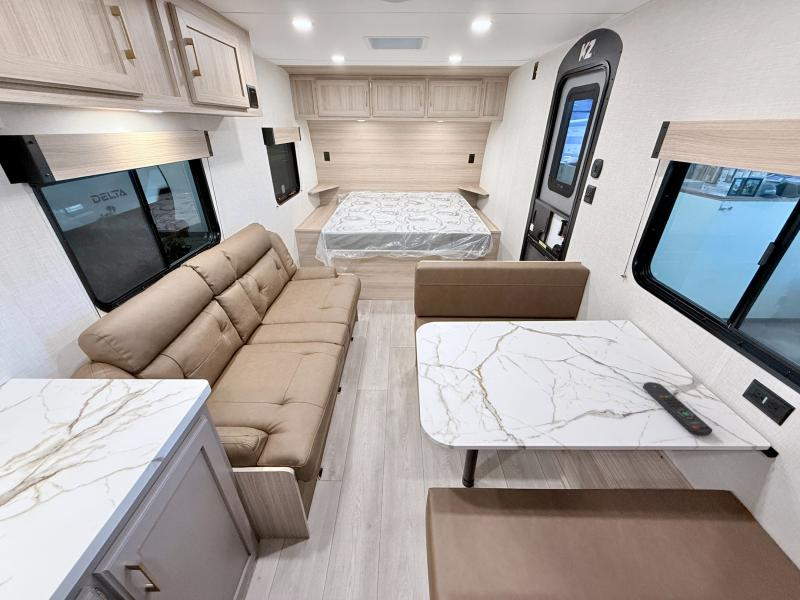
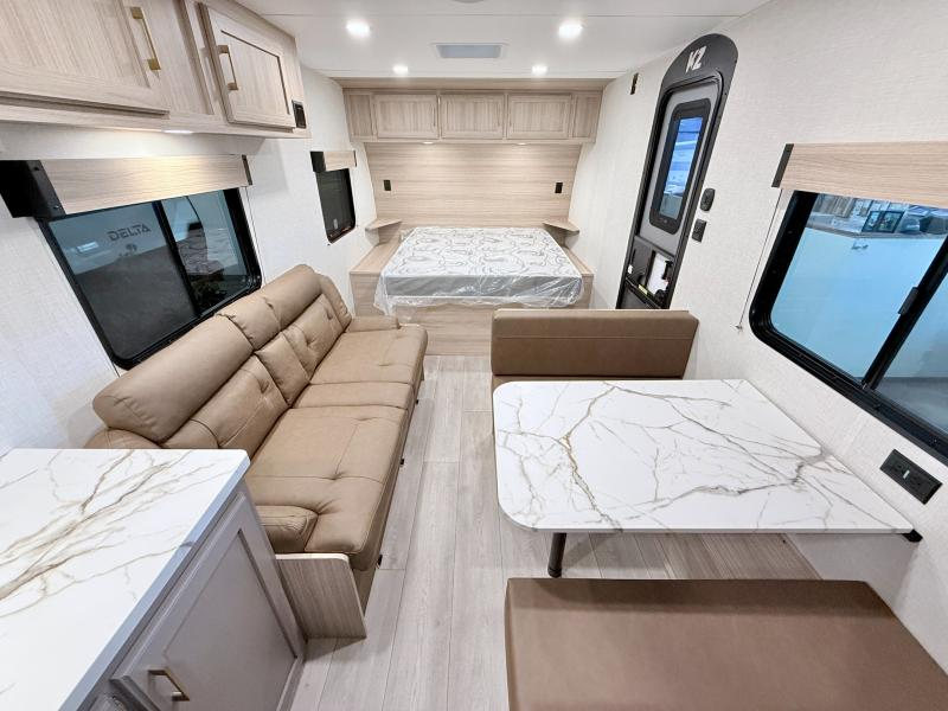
- remote control [642,381,713,437]
